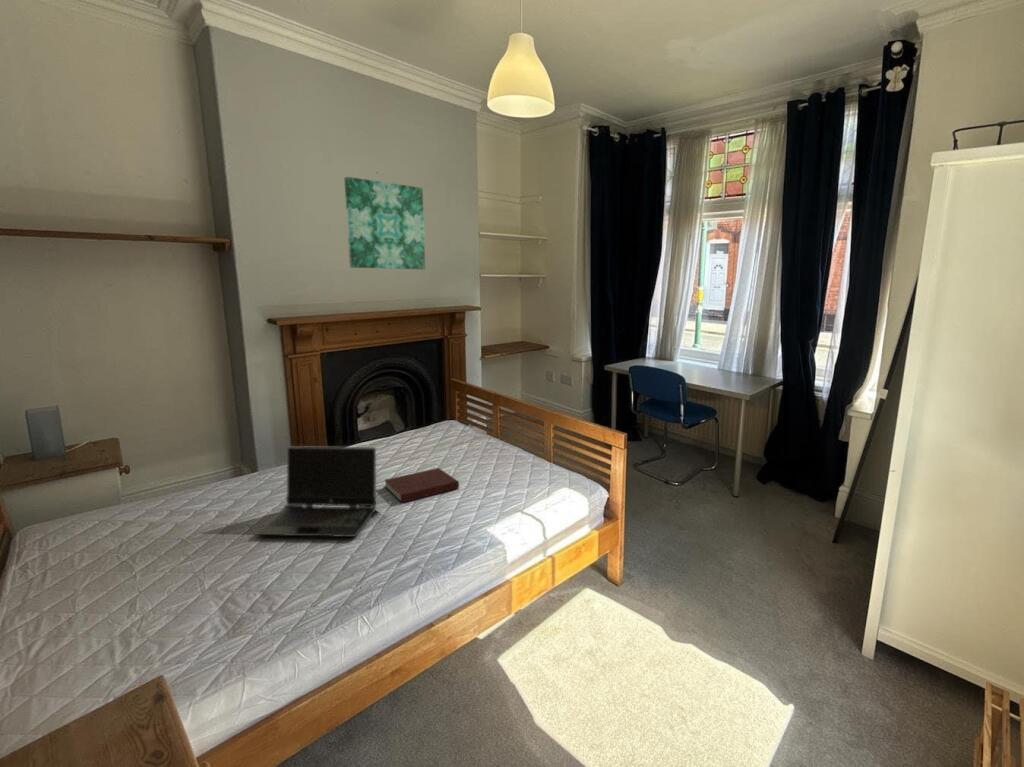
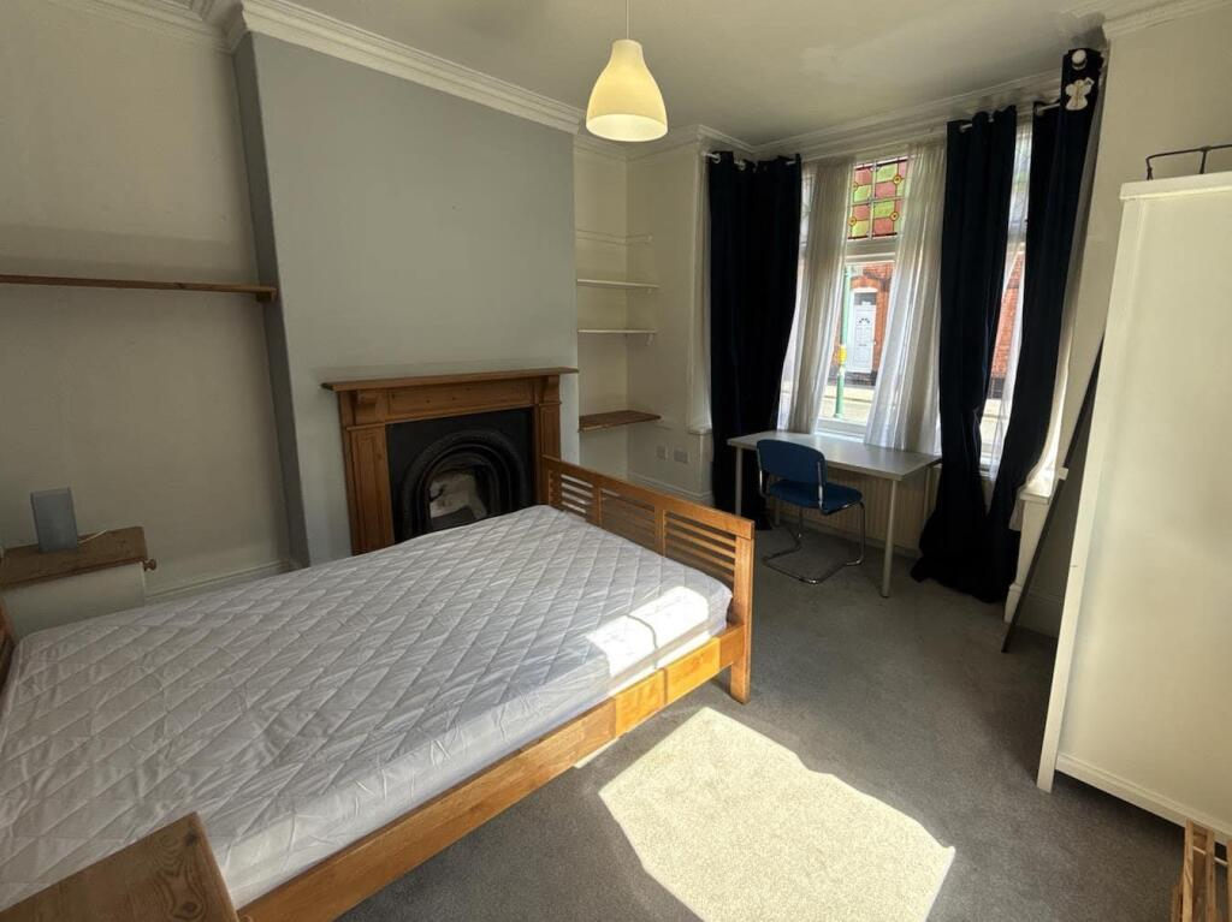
- wall art [343,176,426,270]
- laptop computer [254,445,377,538]
- notebook [383,467,460,504]
